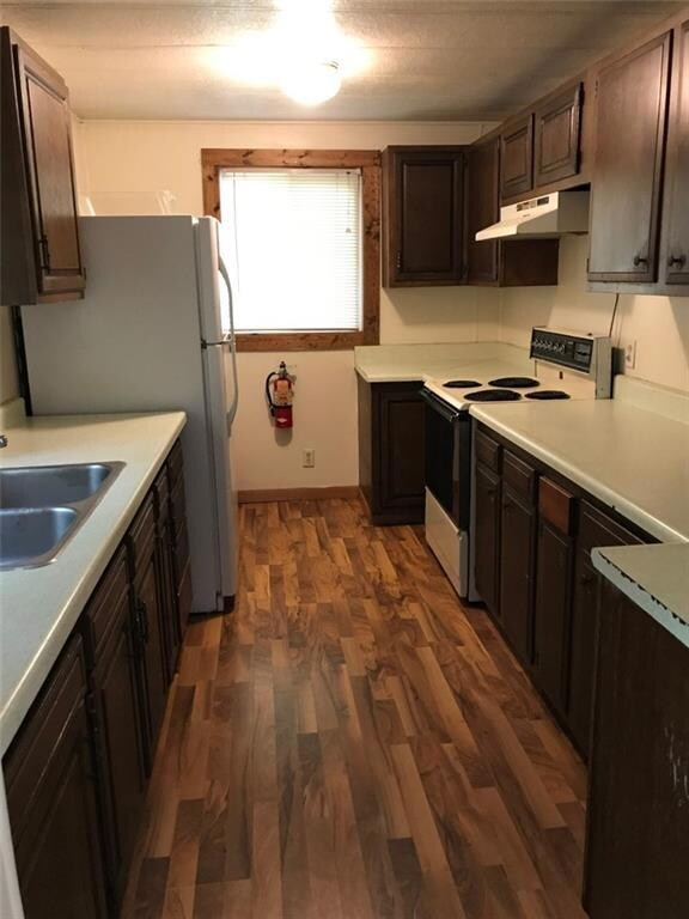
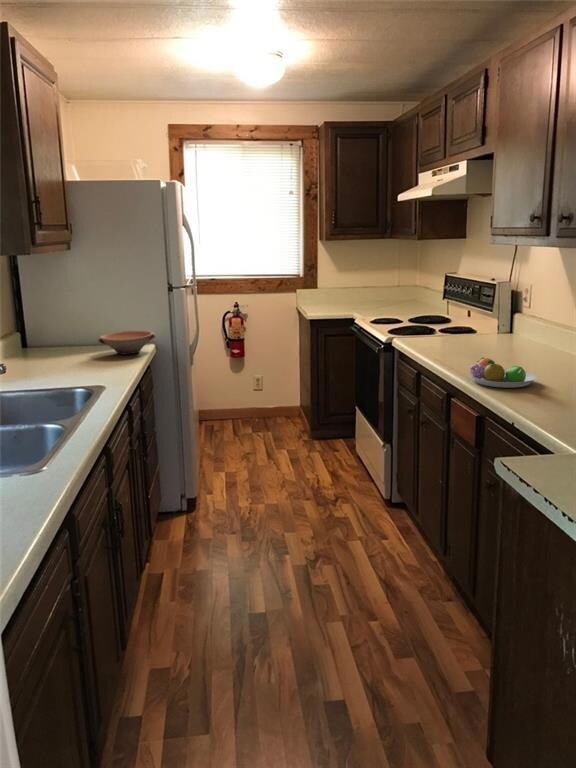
+ bowl [97,330,157,356]
+ fruit bowl [468,357,538,389]
